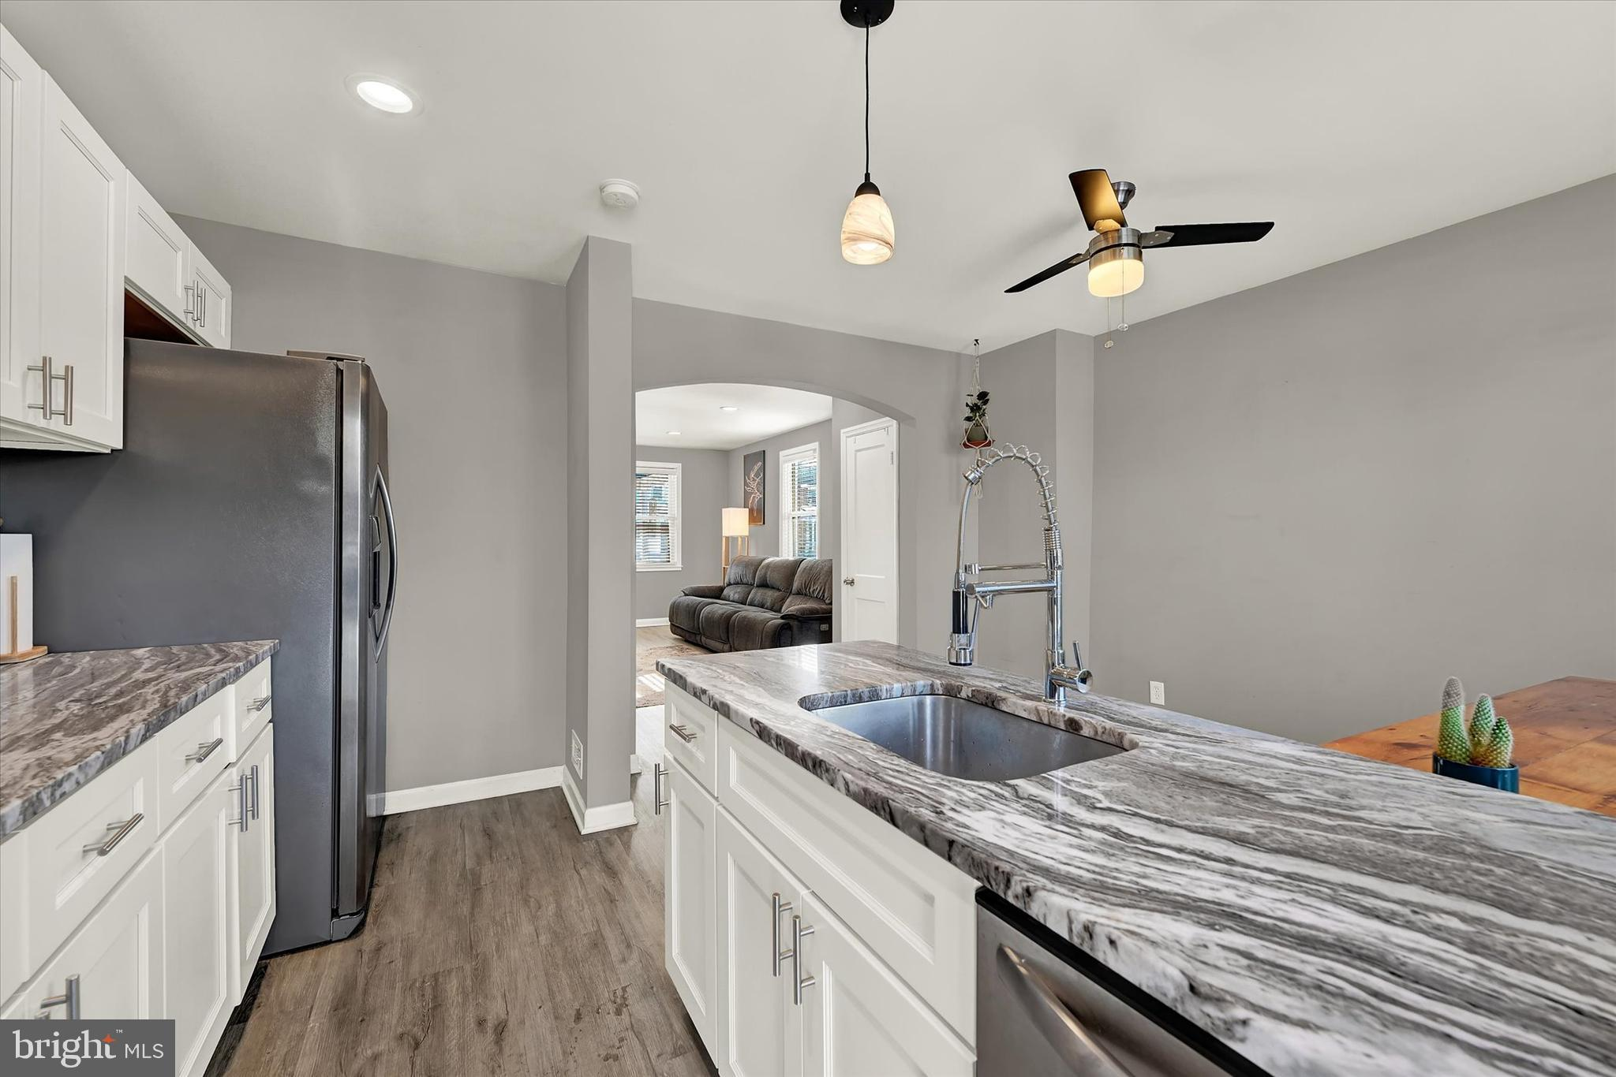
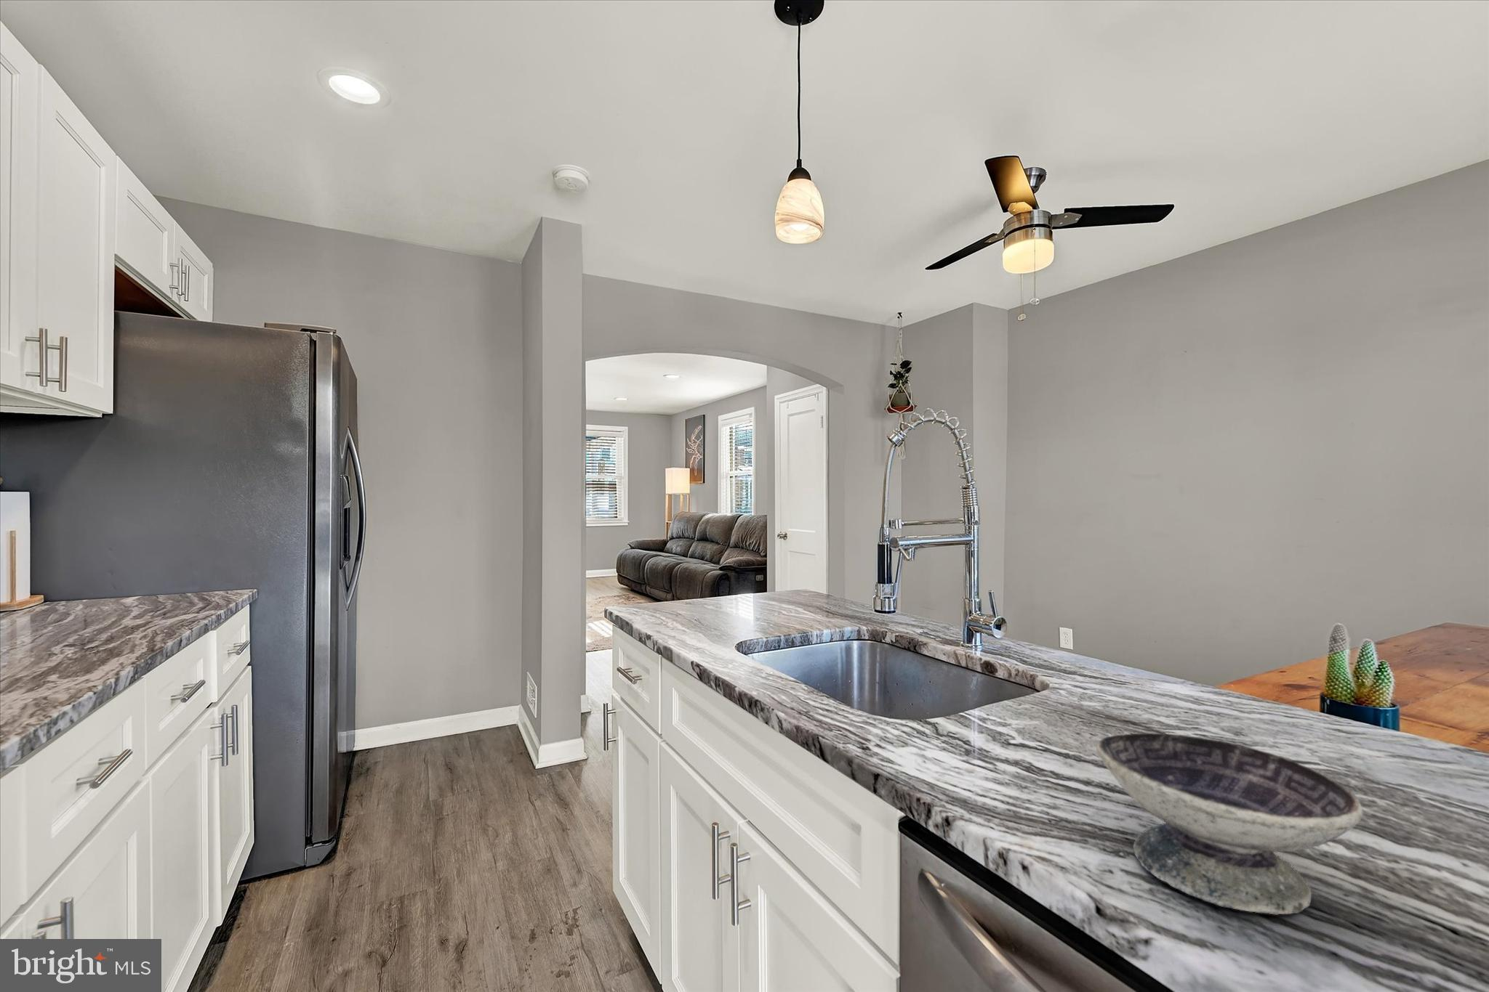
+ bowl [1096,733,1364,916]
